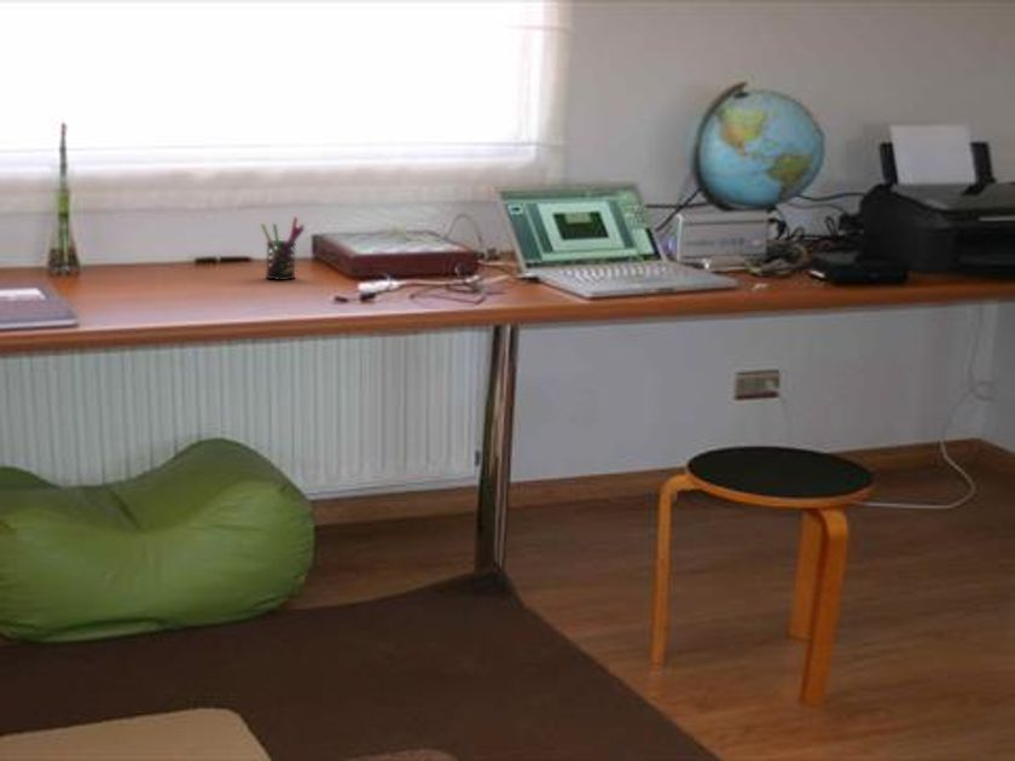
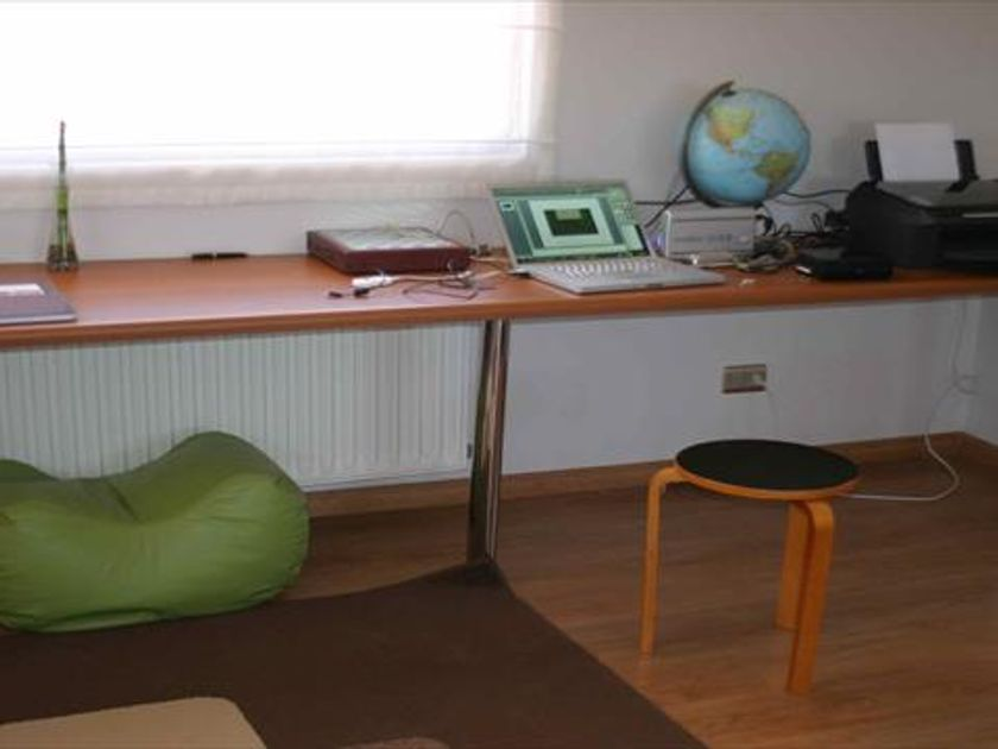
- pen holder [260,216,306,281]
